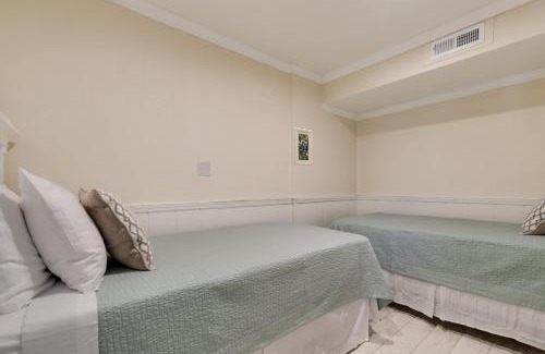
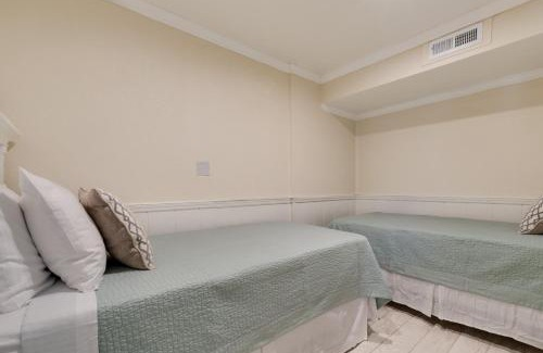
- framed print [293,126,313,167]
